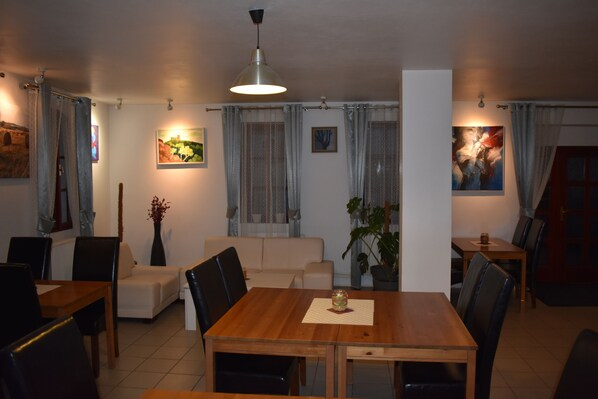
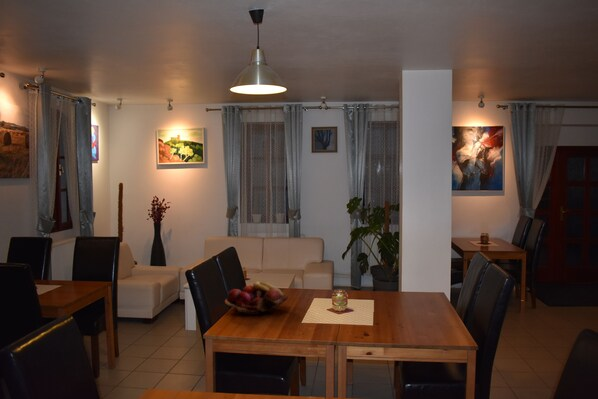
+ fruit basket [224,281,290,316]
